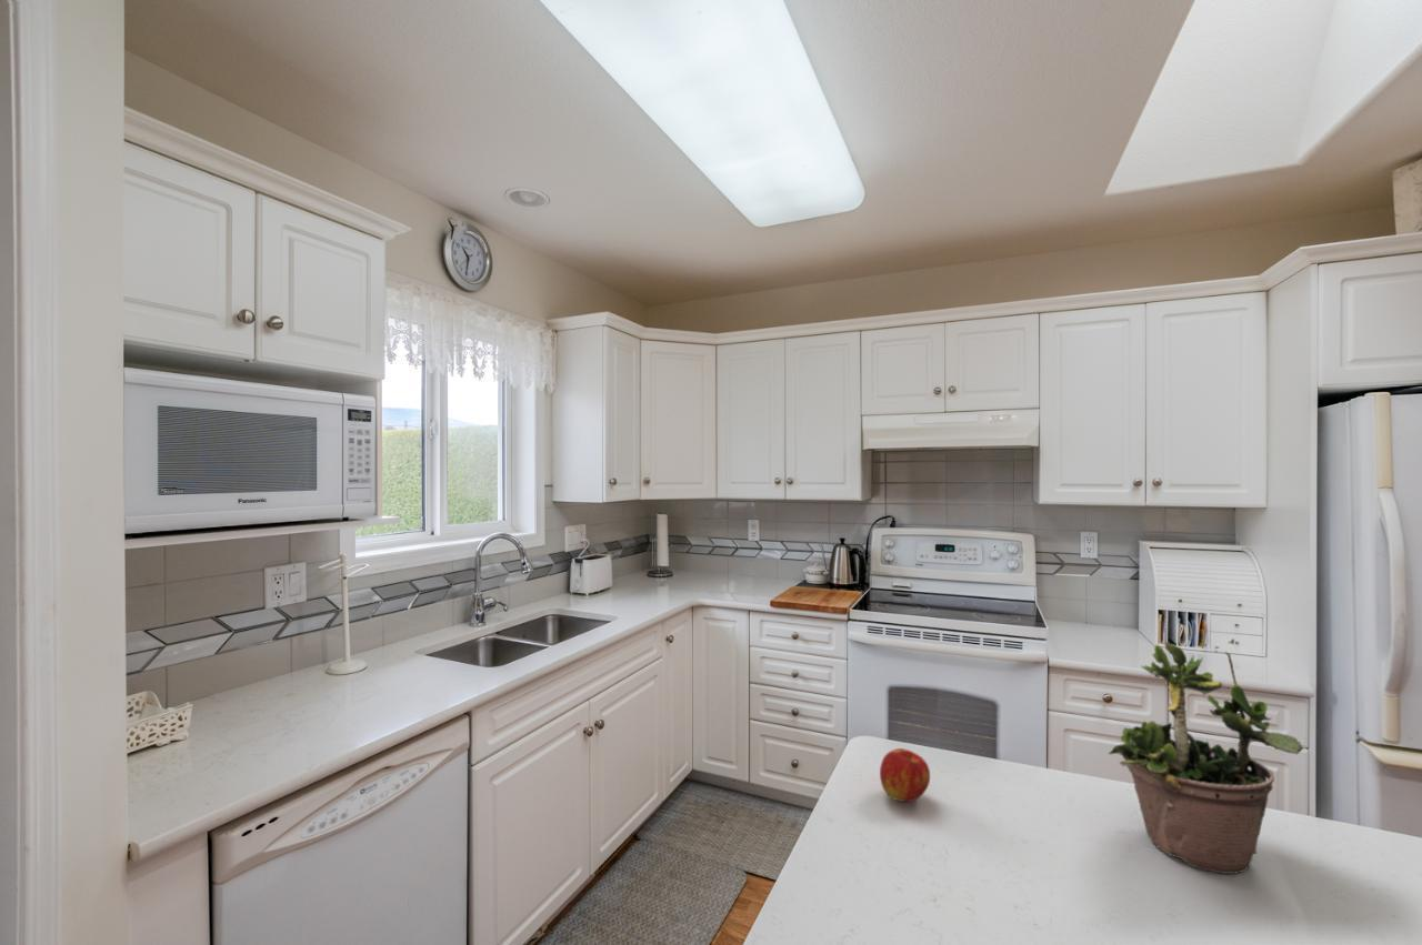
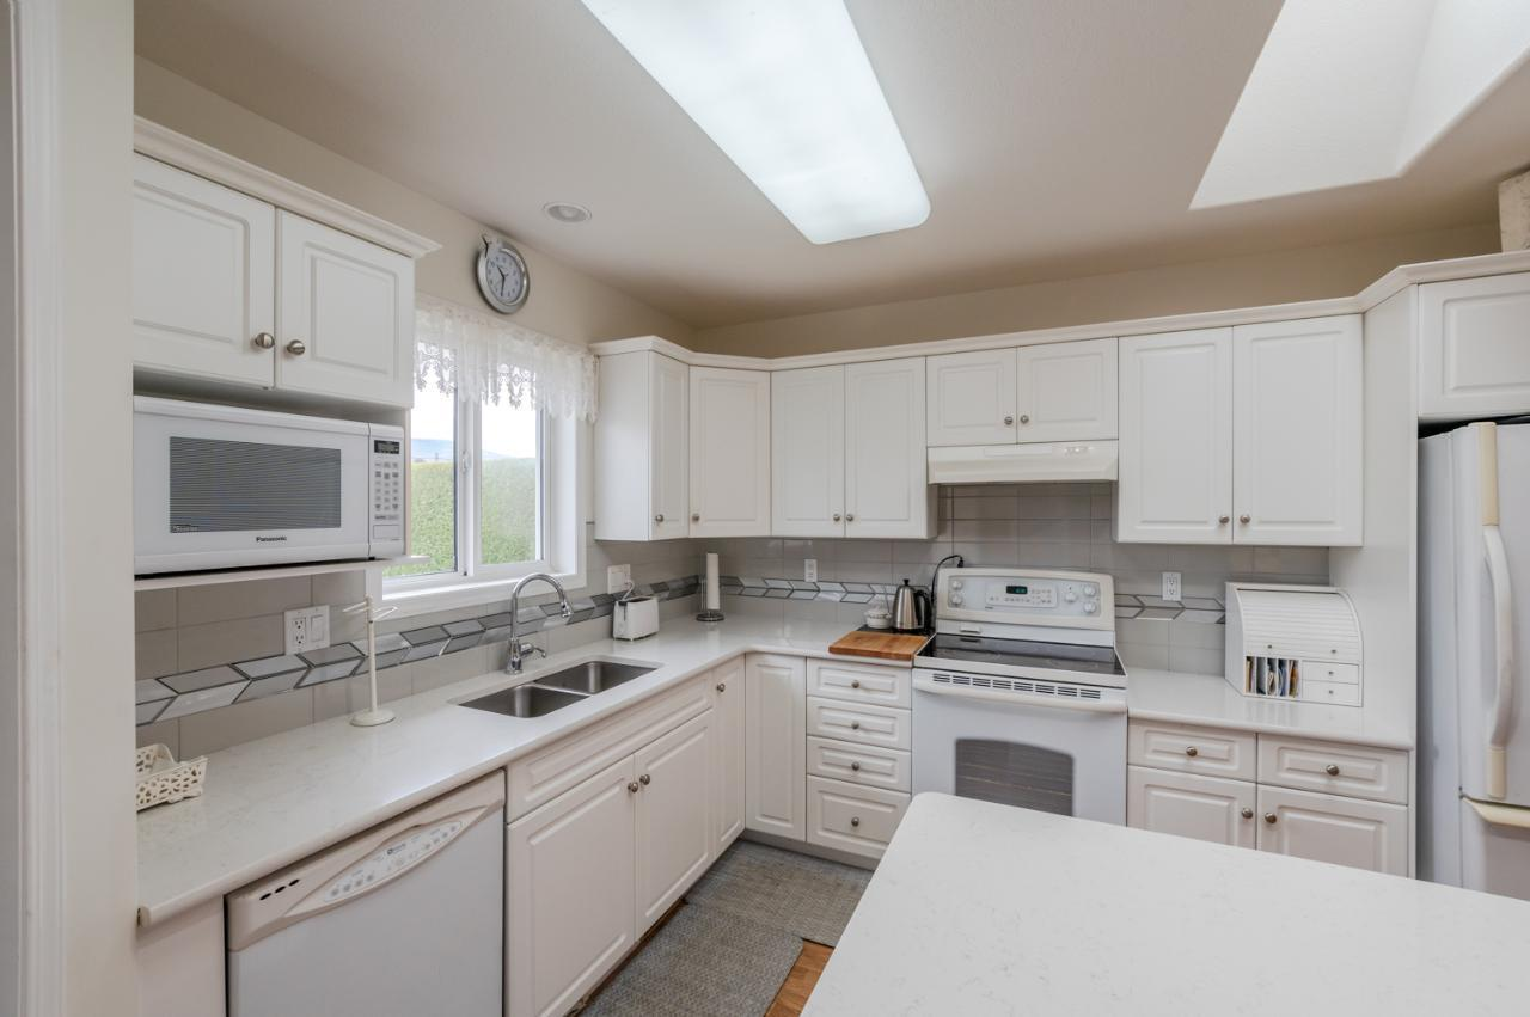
- potted plant [1108,621,1304,875]
- apple [879,747,931,803]
